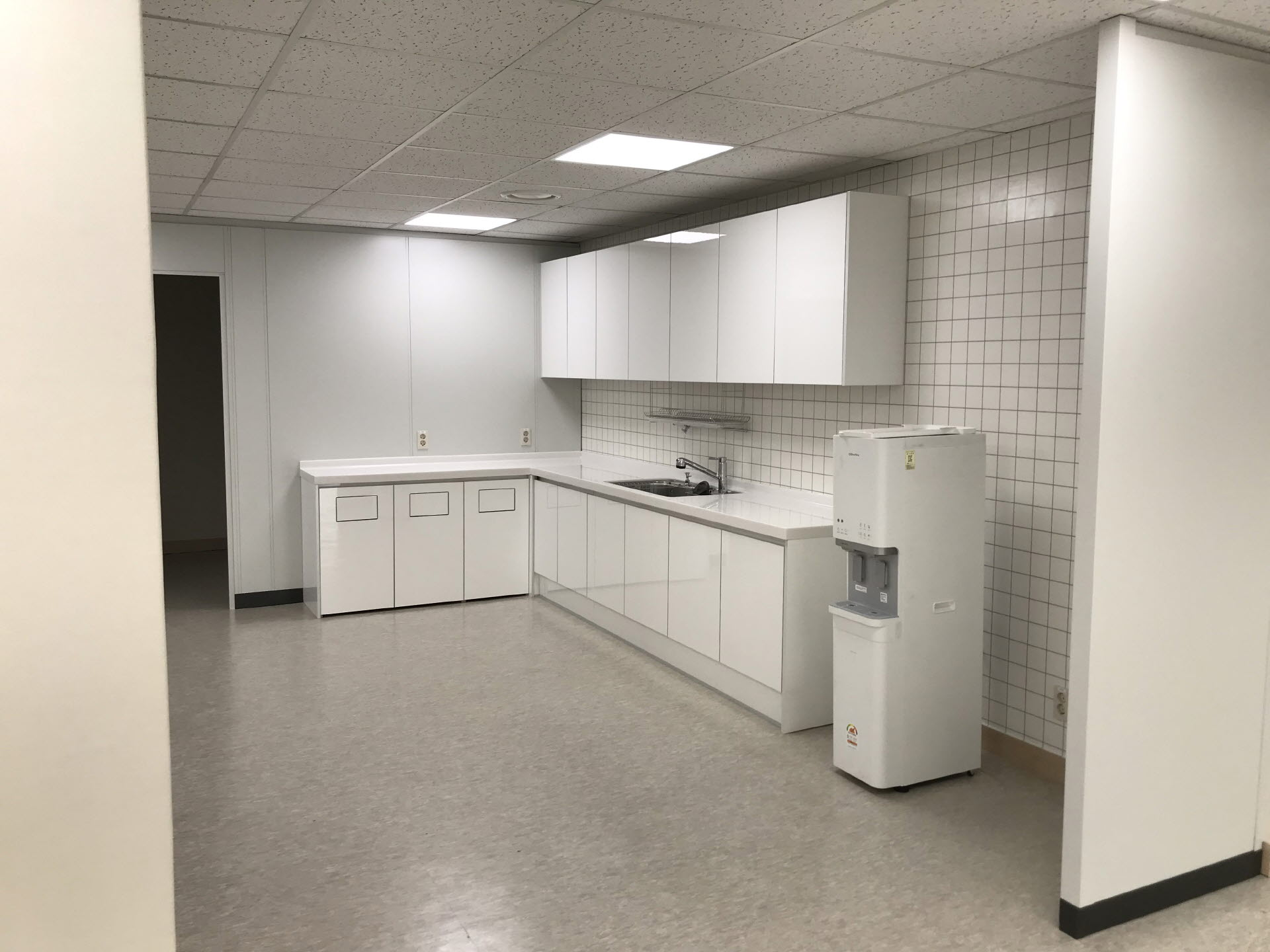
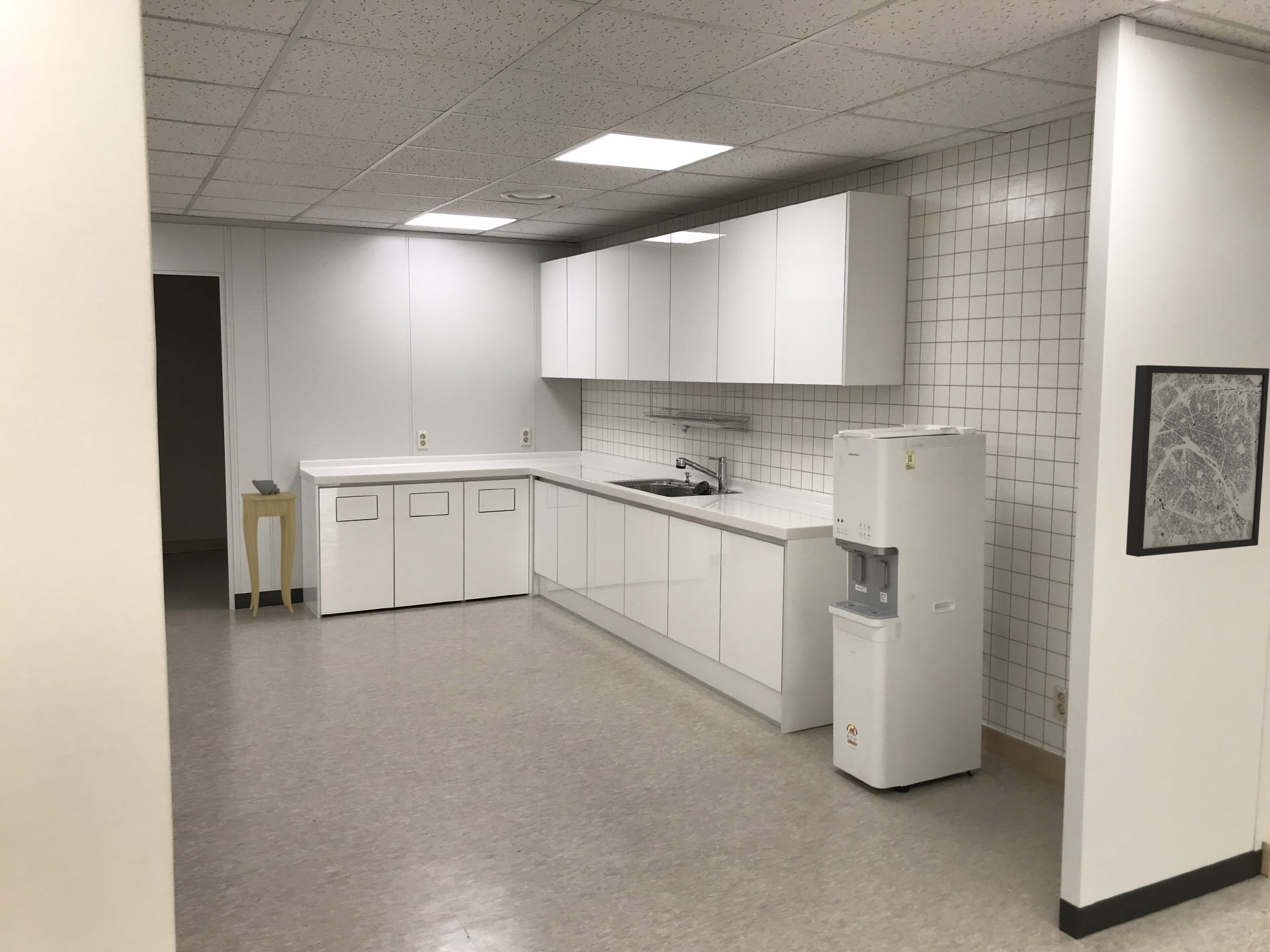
+ wall art [1125,364,1270,557]
+ plant pot [241,479,298,617]
